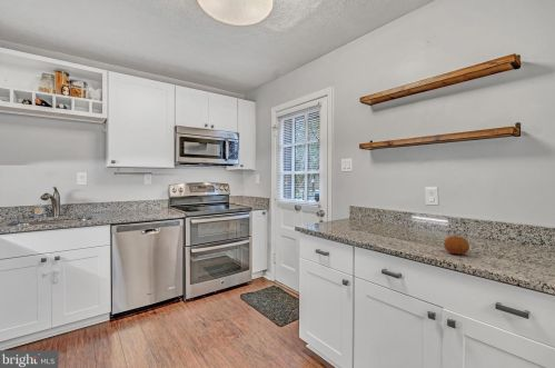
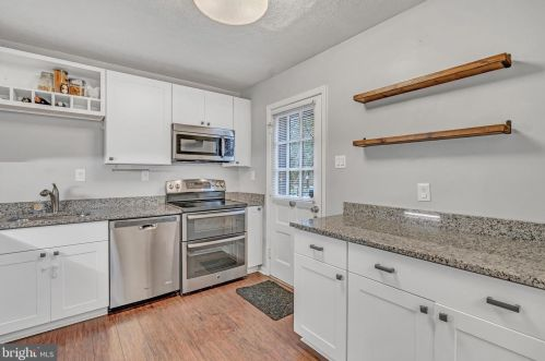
- fruit [443,235,470,256]
